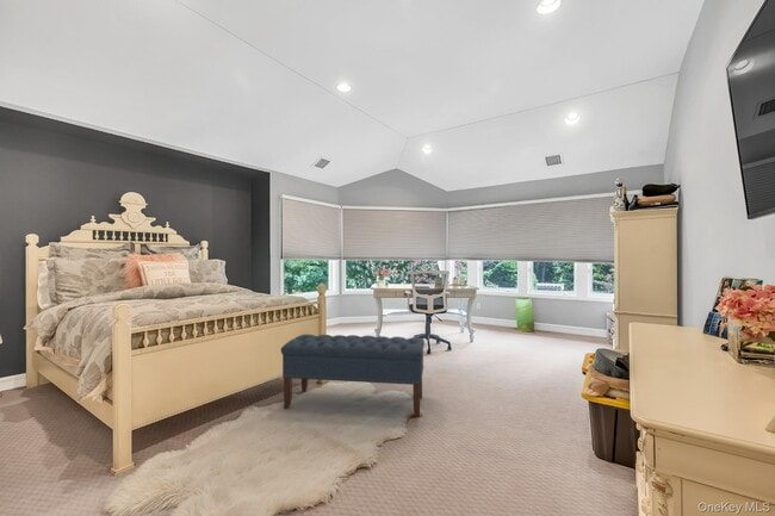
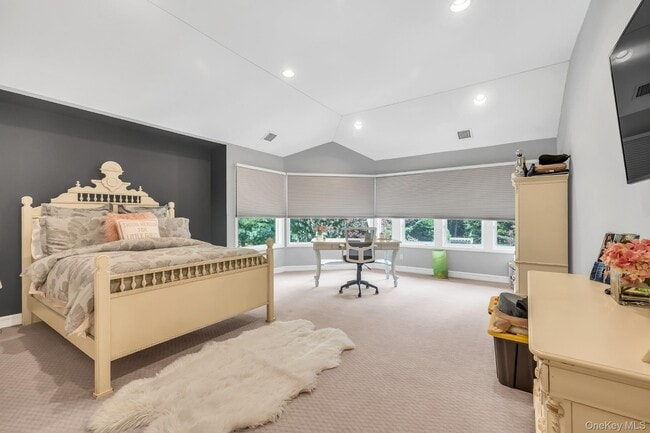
- bench [280,334,426,417]
